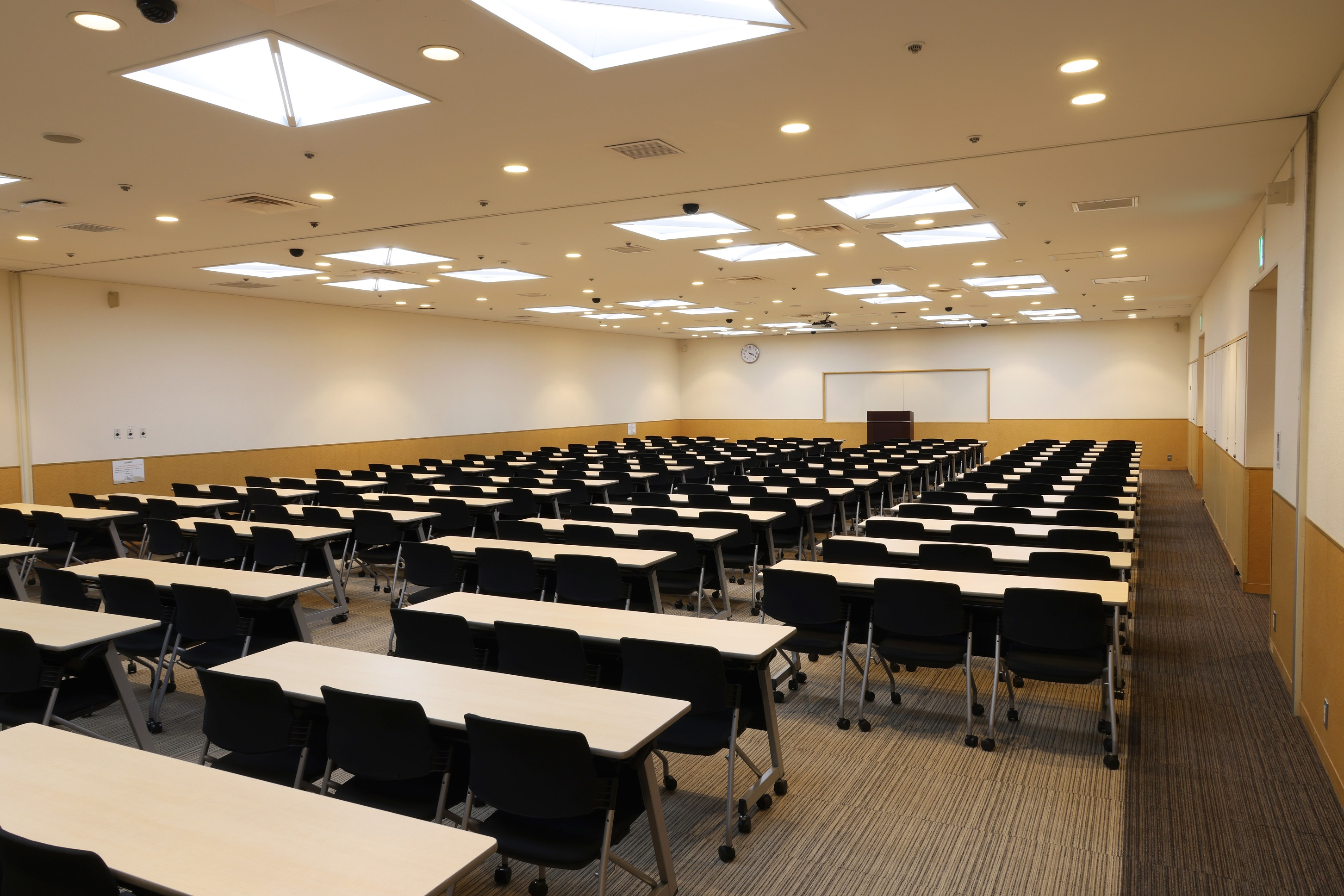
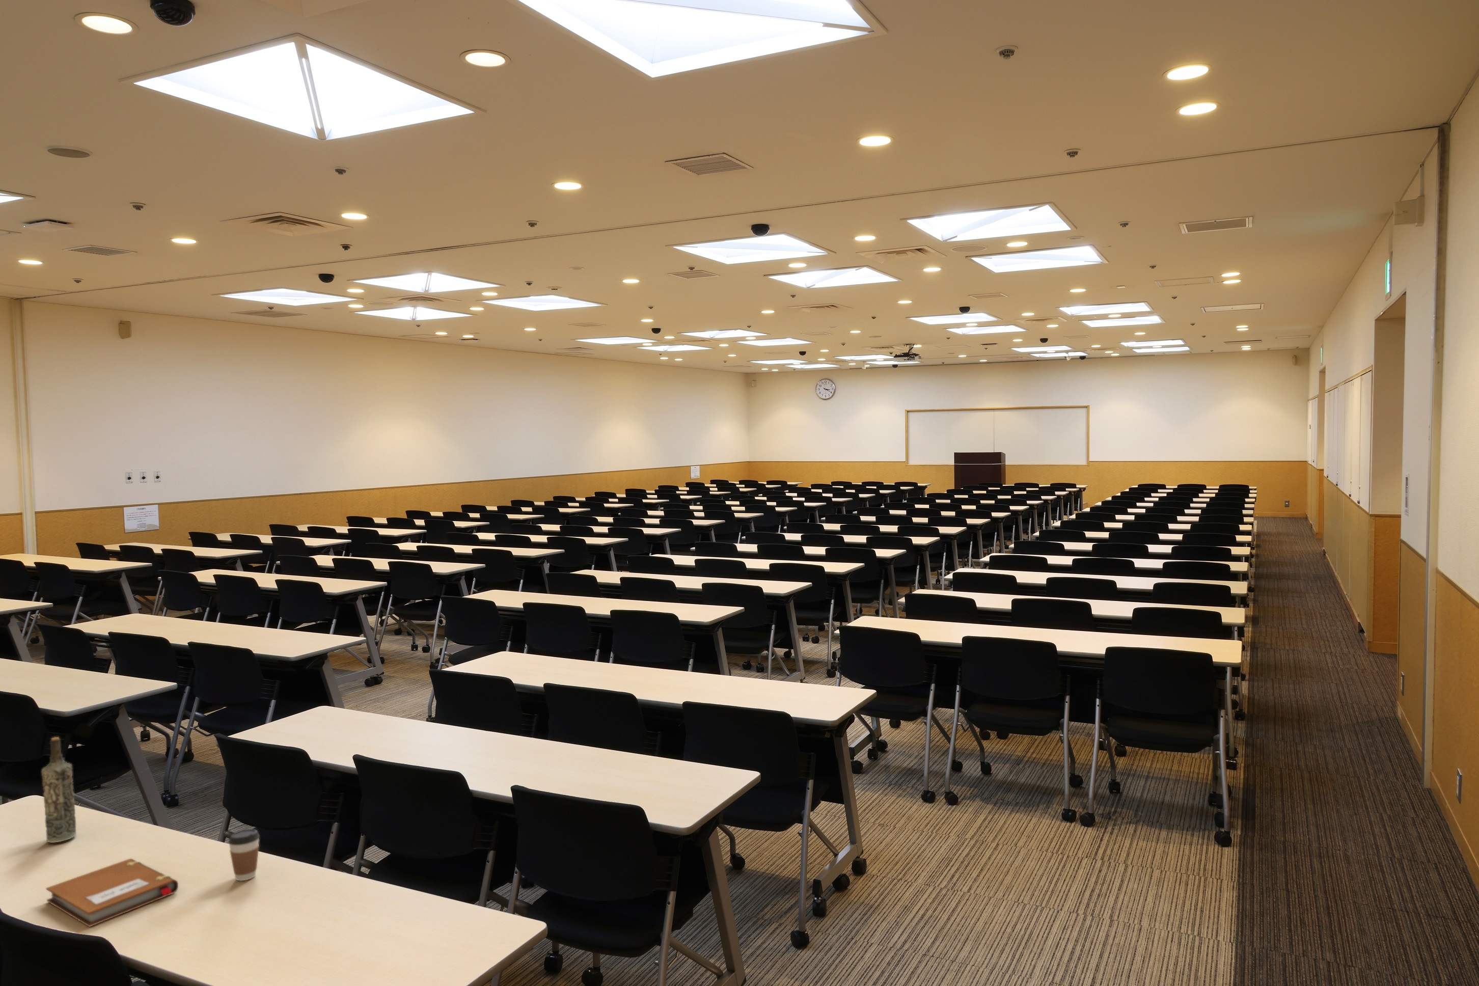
+ bottle [41,736,77,843]
+ notebook [45,858,178,928]
+ coffee cup [228,829,260,881]
